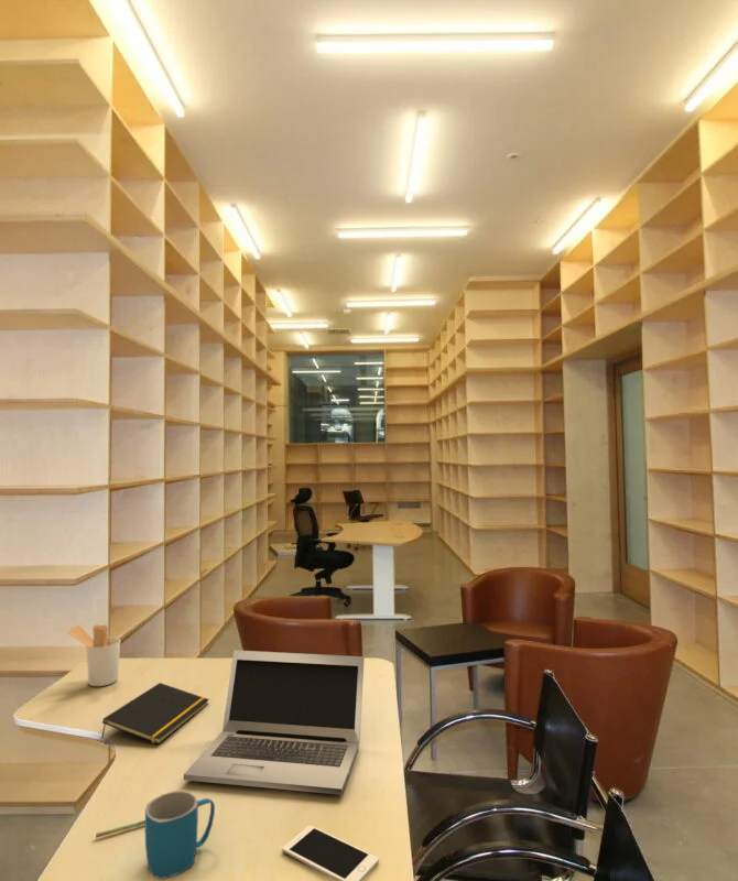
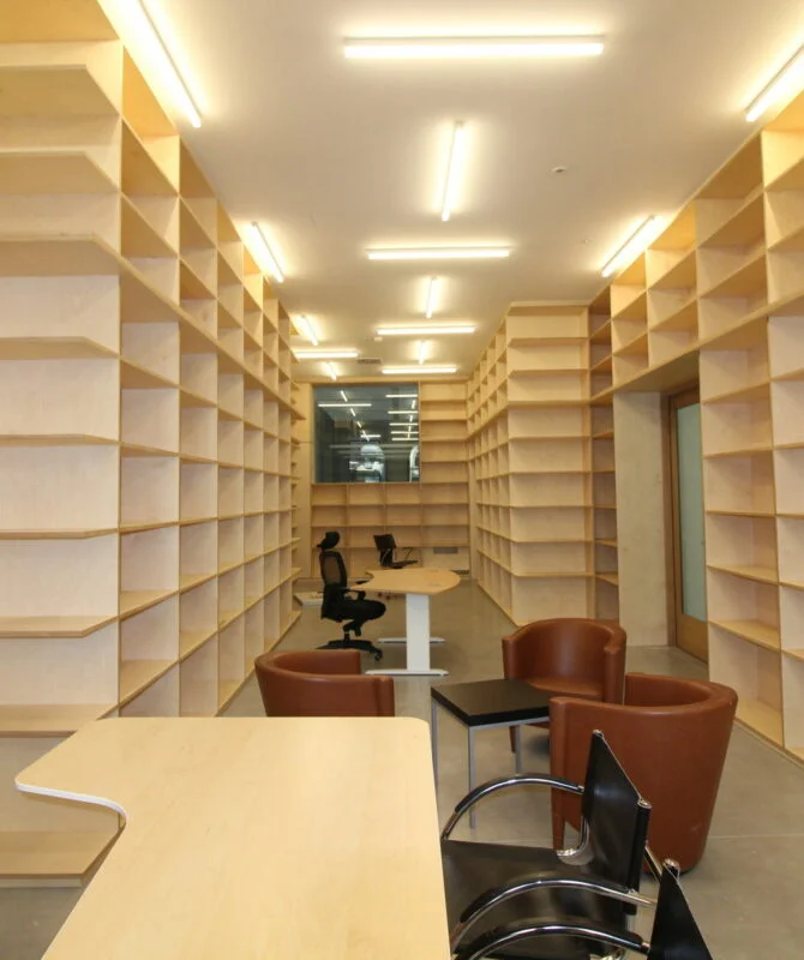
- cell phone [281,824,380,881]
- mug [144,788,216,880]
- laptop [183,649,366,796]
- notepad [100,682,210,746]
- utensil holder [66,623,121,687]
- pen [95,819,145,839]
